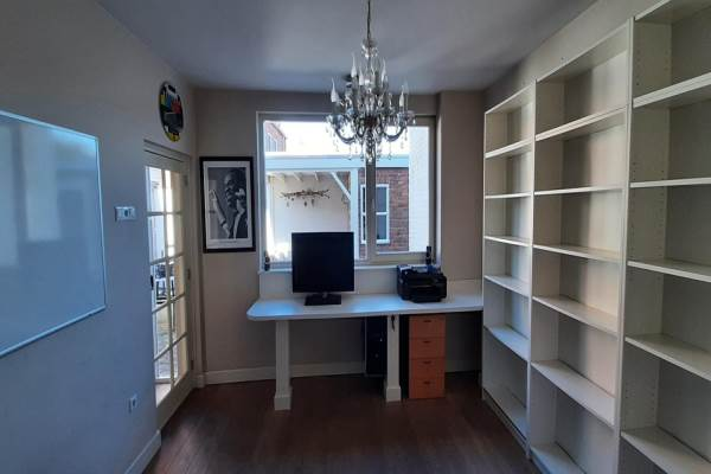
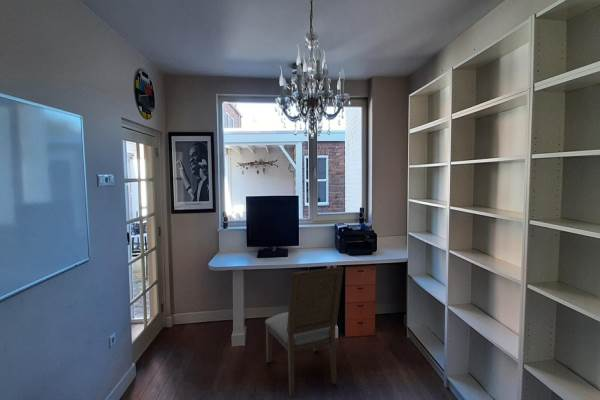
+ chair [264,265,344,398]
